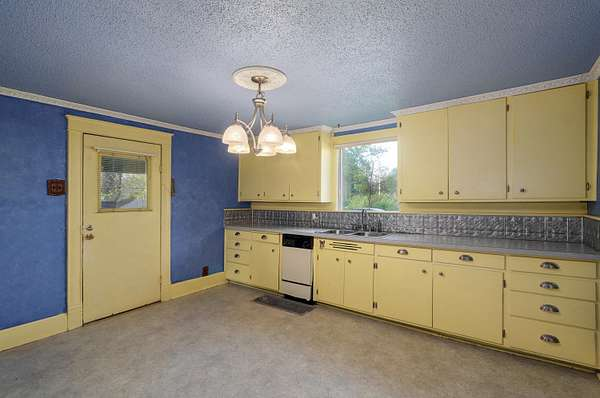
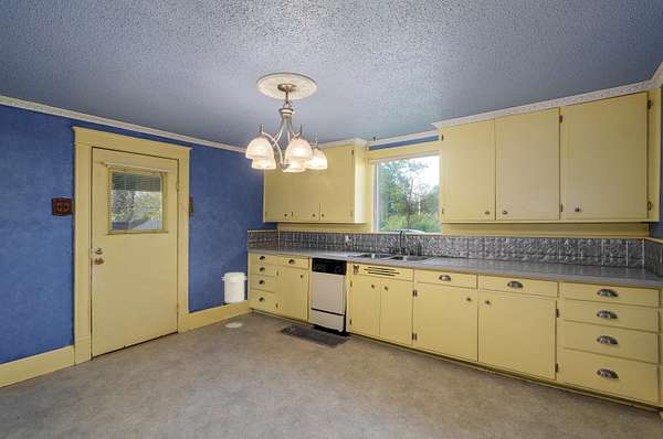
+ trash can [221,271,246,329]
